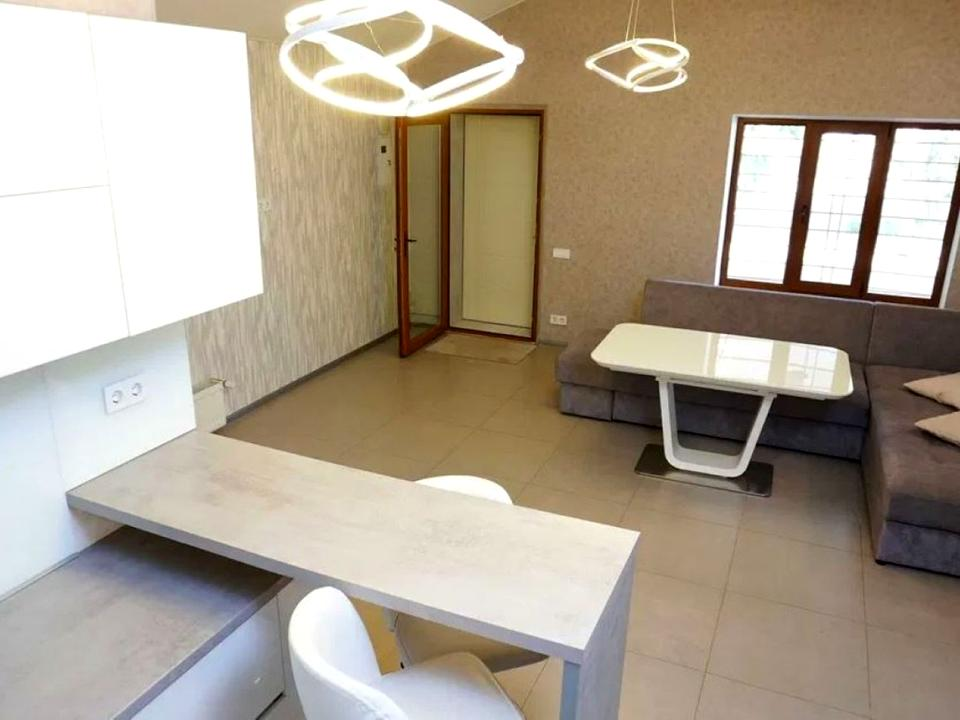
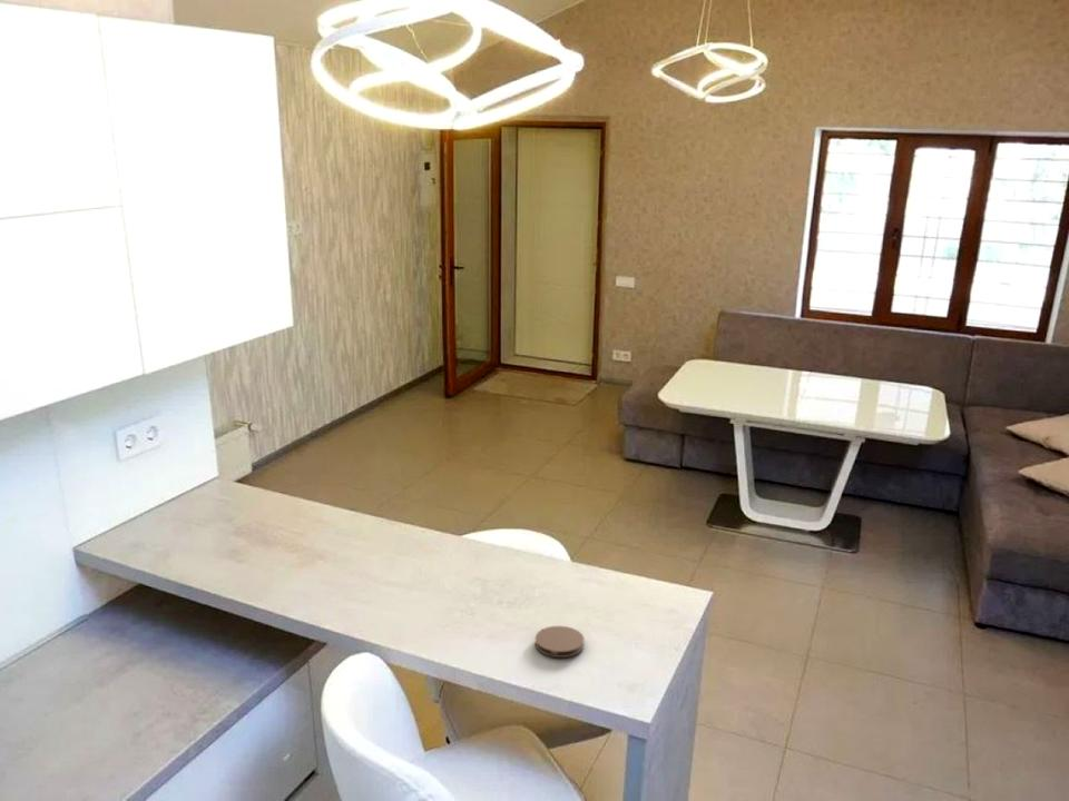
+ coaster [534,625,585,659]
